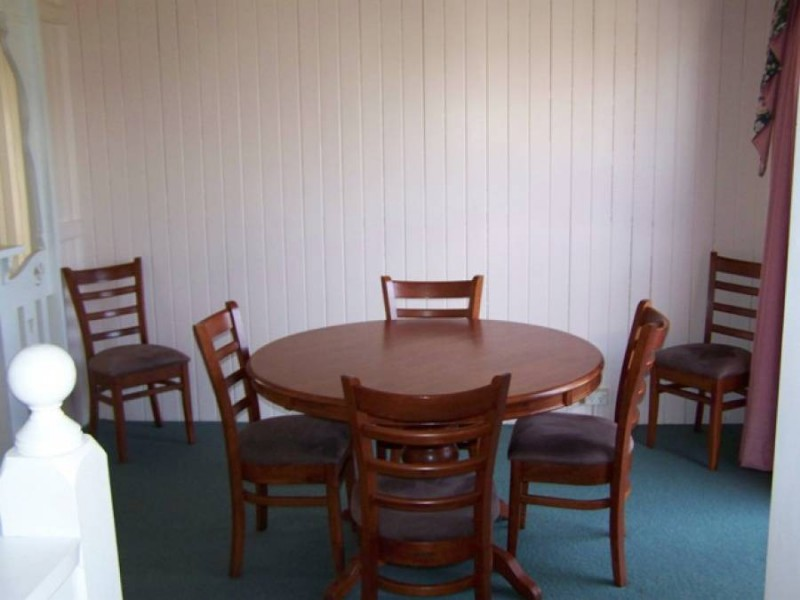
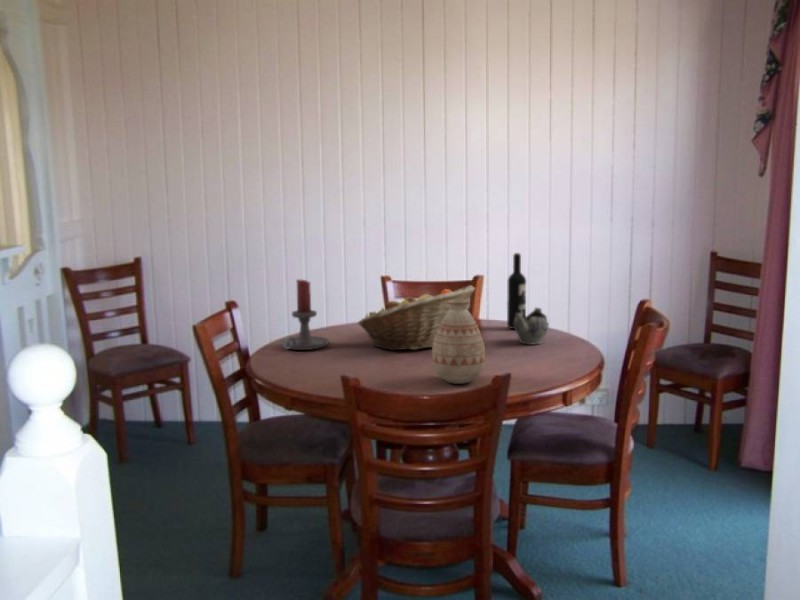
+ wine bottle [506,252,527,330]
+ candle holder [280,278,330,351]
+ teapot [514,306,550,346]
+ vase [431,300,486,385]
+ fruit basket [357,284,476,351]
